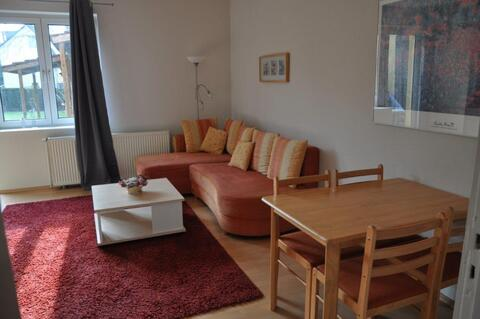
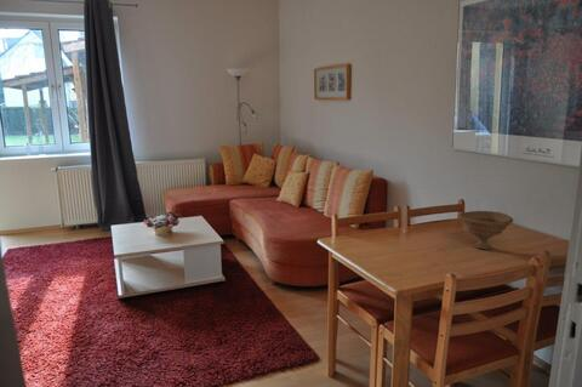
+ bowl [456,210,514,250]
